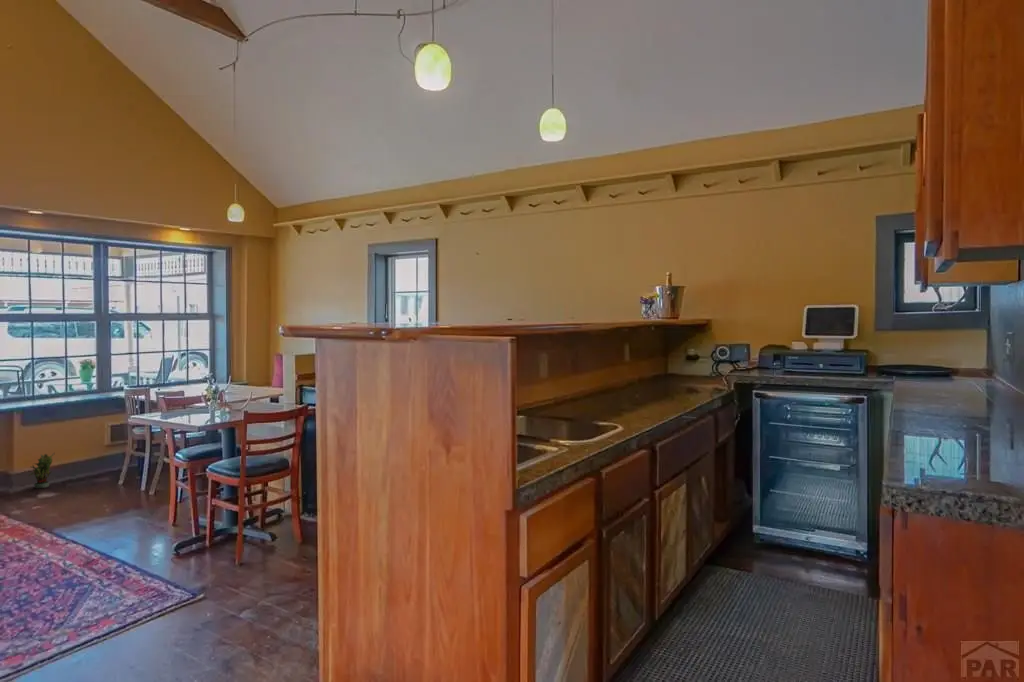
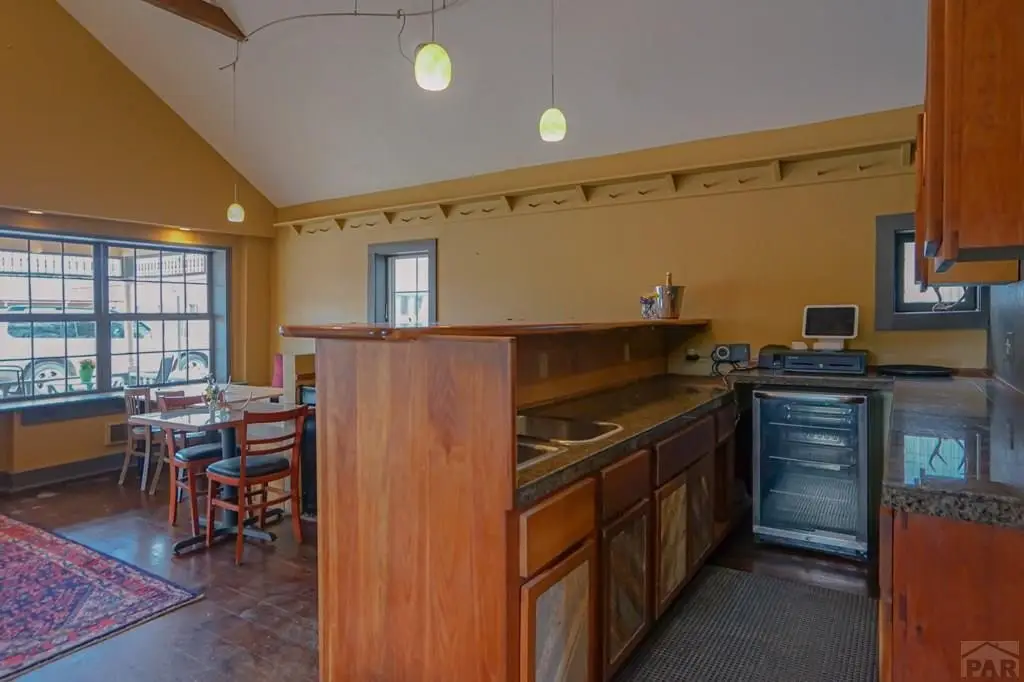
- potted plant [29,451,56,489]
